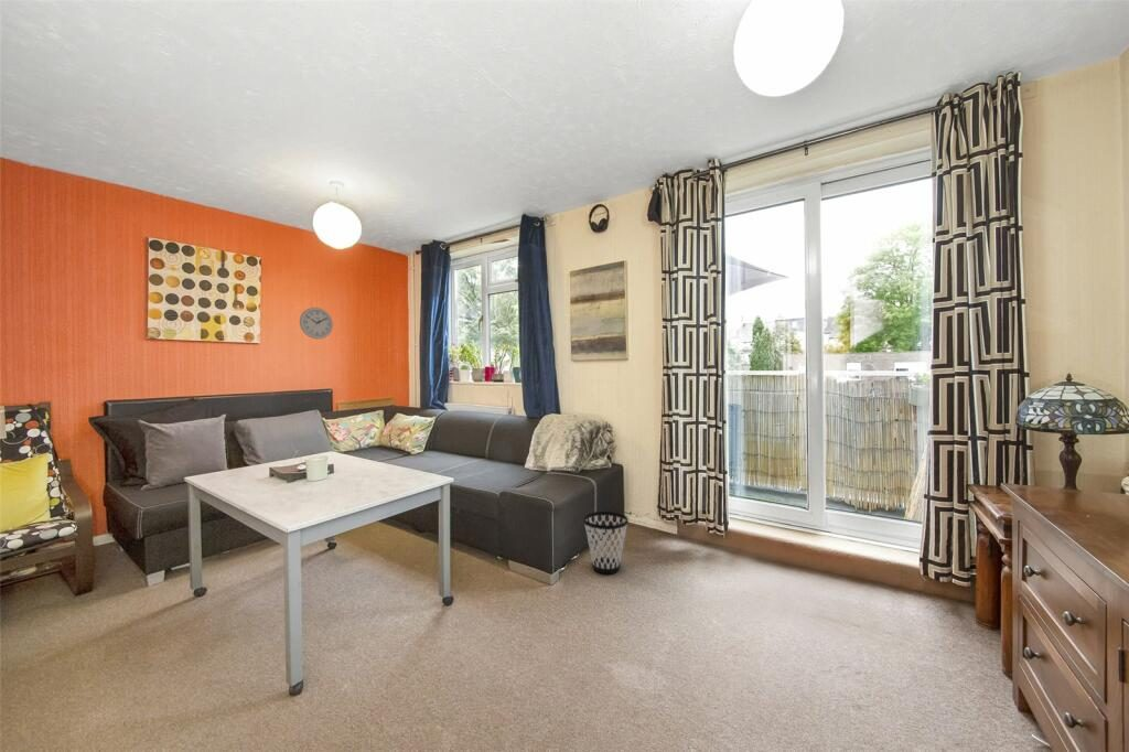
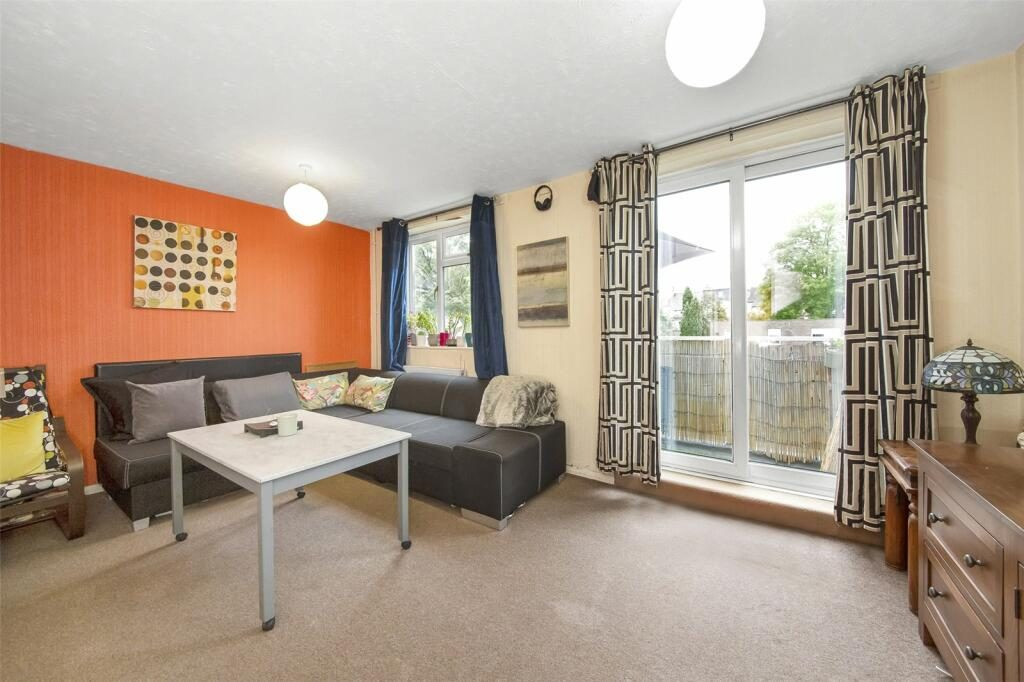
- wall clock [299,307,334,340]
- wastebasket [582,511,630,574]
